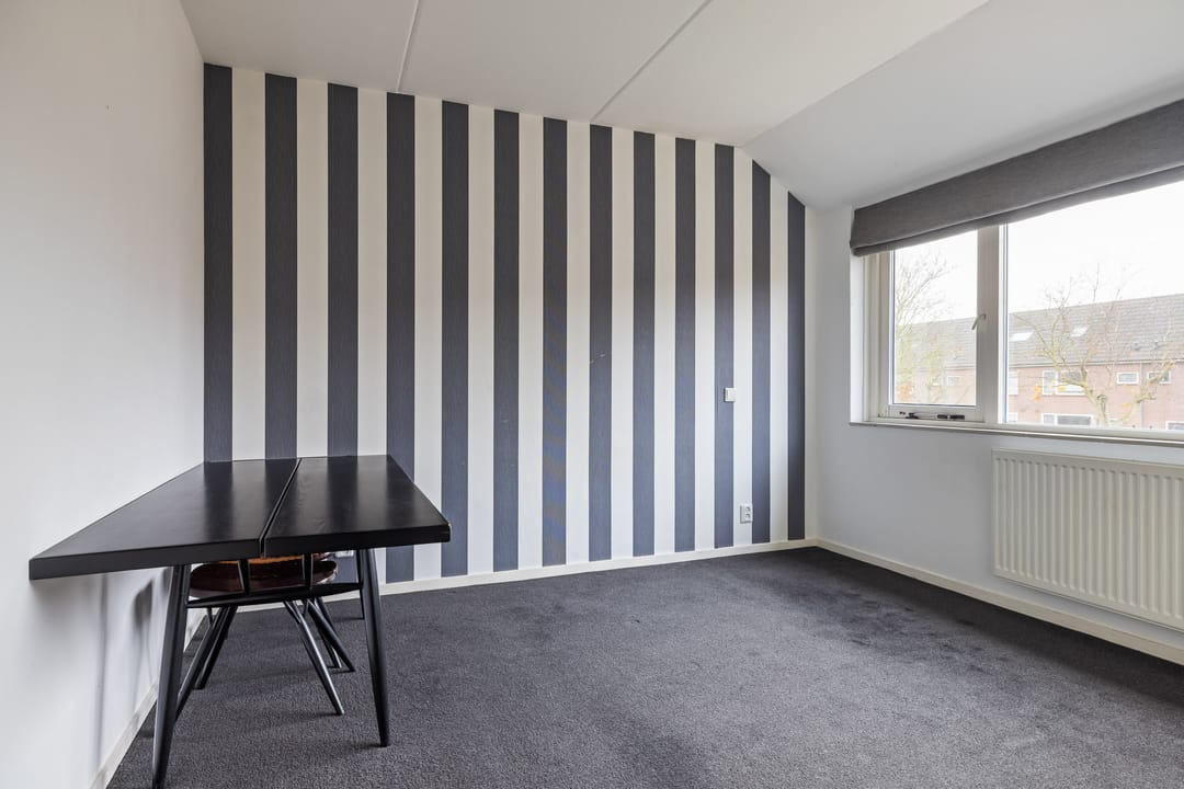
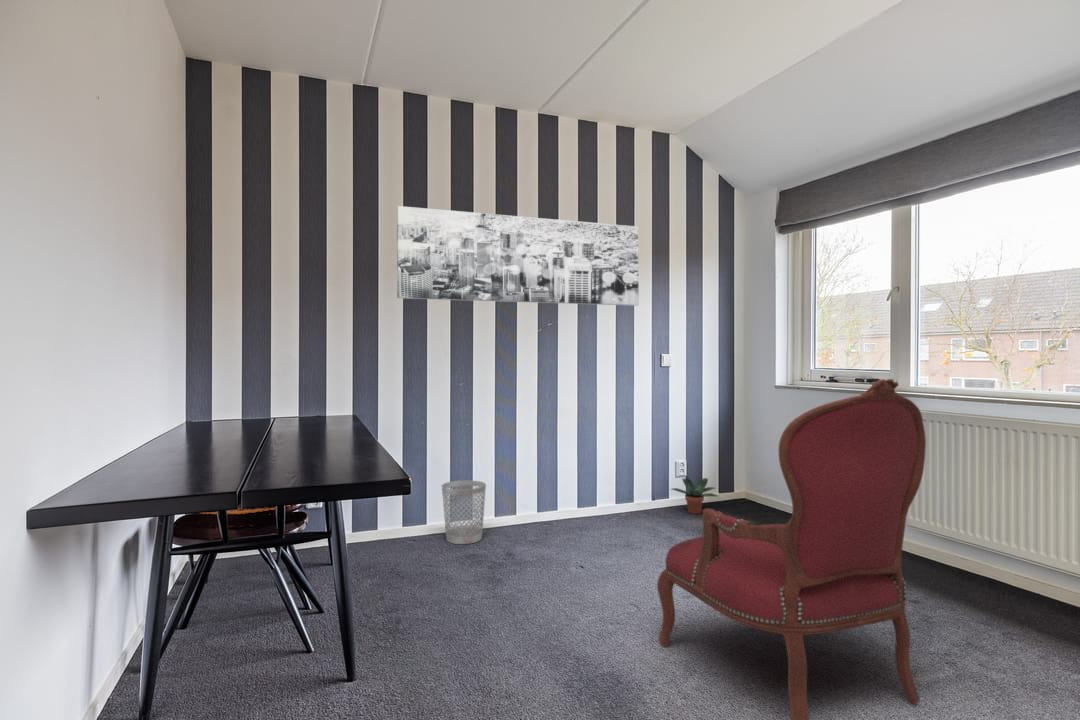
+ armchair [656,378,927,720]
+ potted plant [669,475,719,515]
+ wall art [396,205,640,307]
+ wastebasket [441,479,487,545]
